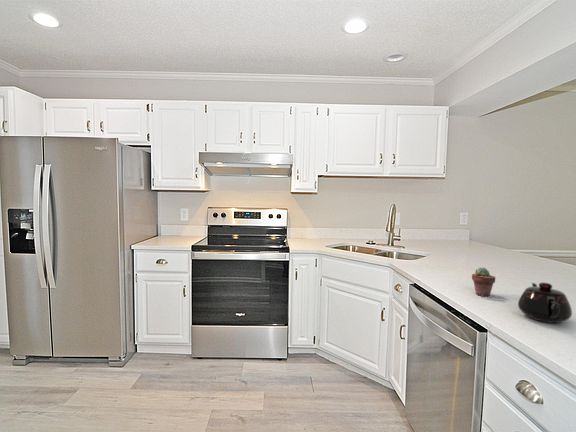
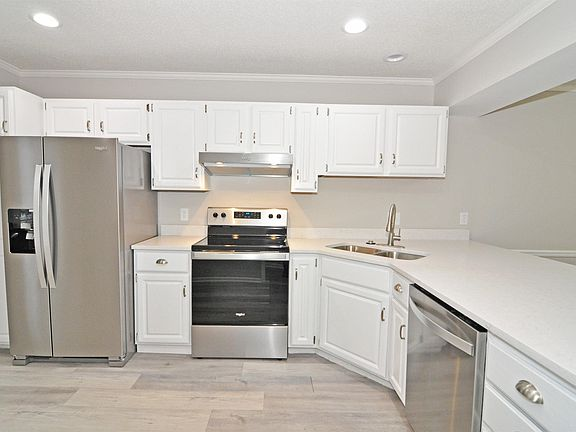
- teapot [517,281,573,324]
- potted succulent [471,266,497,297]
